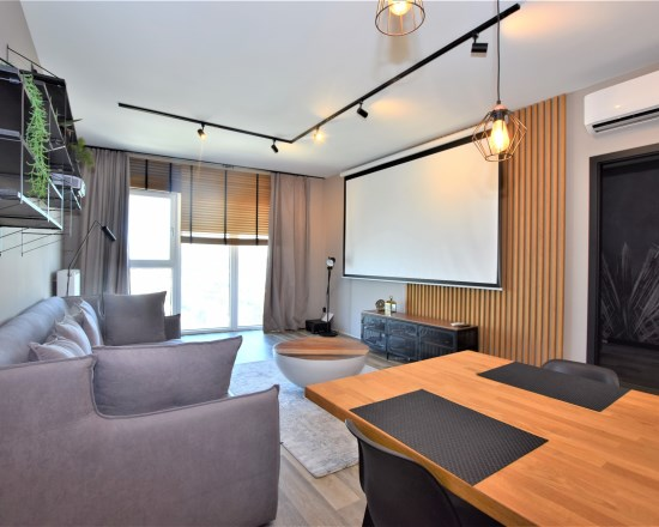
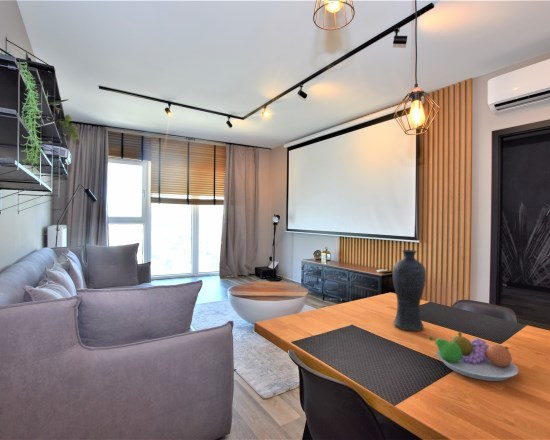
+ vase [392,249,427,332]
+ fruit bowl [428,330,520,382]
